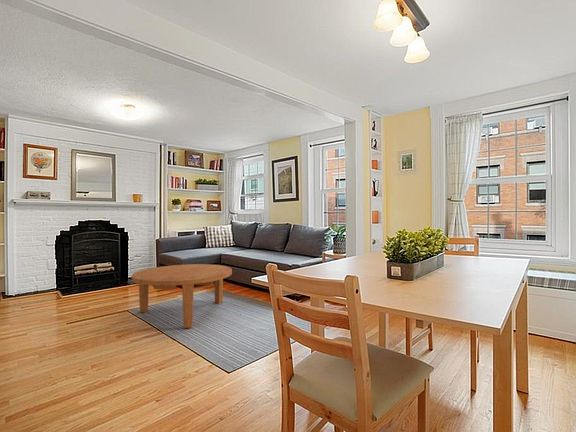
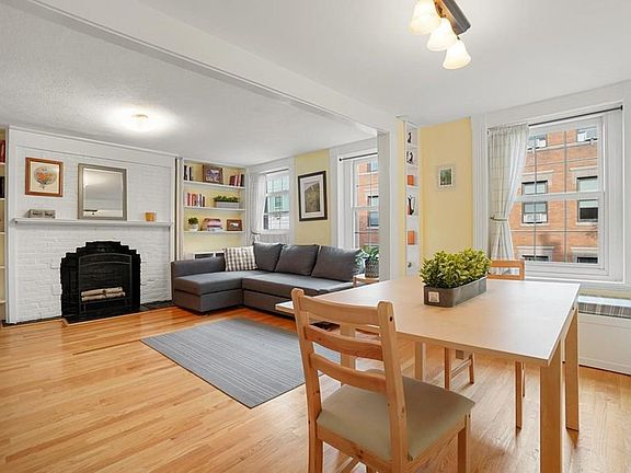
- coffee table [131,263,233,329]
